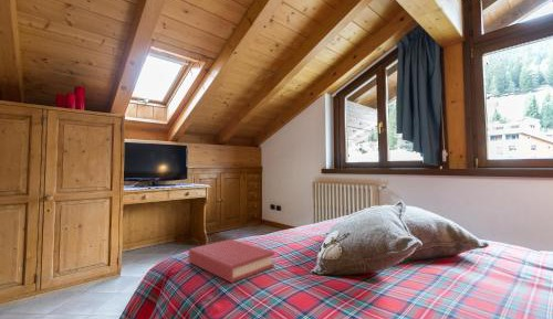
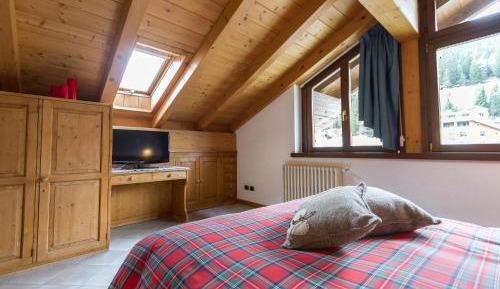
- hardback book [188,238,275,284]
